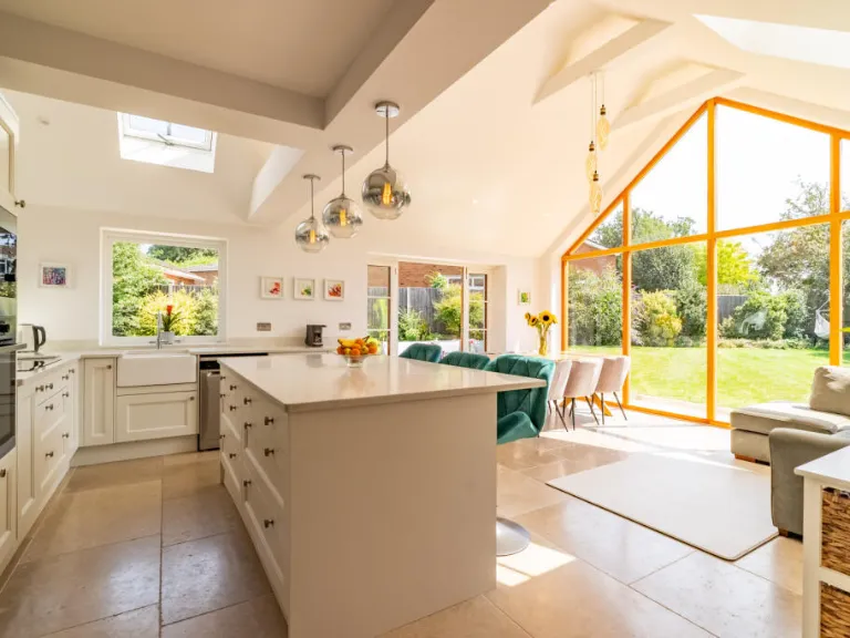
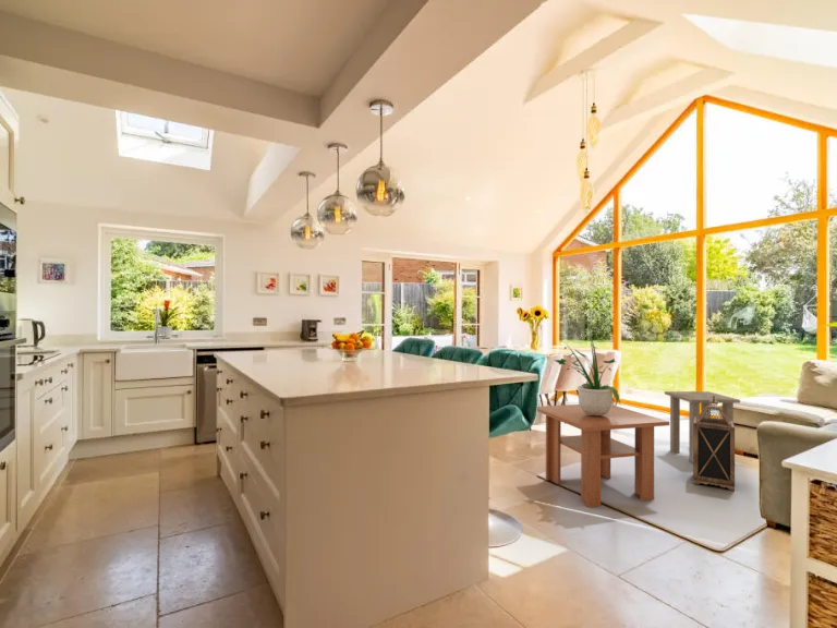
+ side table [664,390,741,464]
+ potted plant [553,327,621,415]
+ lantern [692,396,736,492]
+ coffee table [536,403,670,508]
